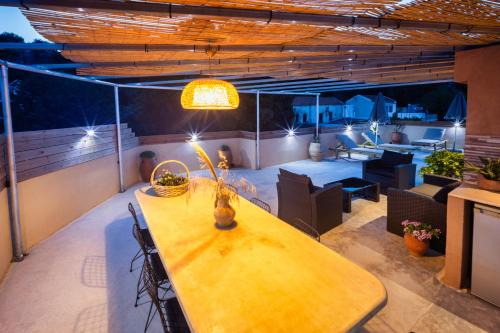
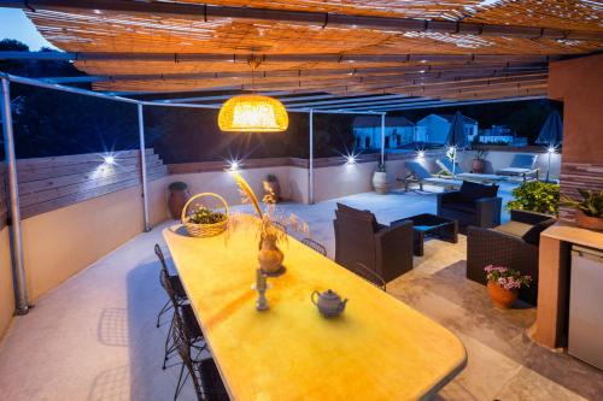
+ teapot [310,288,351,318]
+ candle [251,267,274,311]
